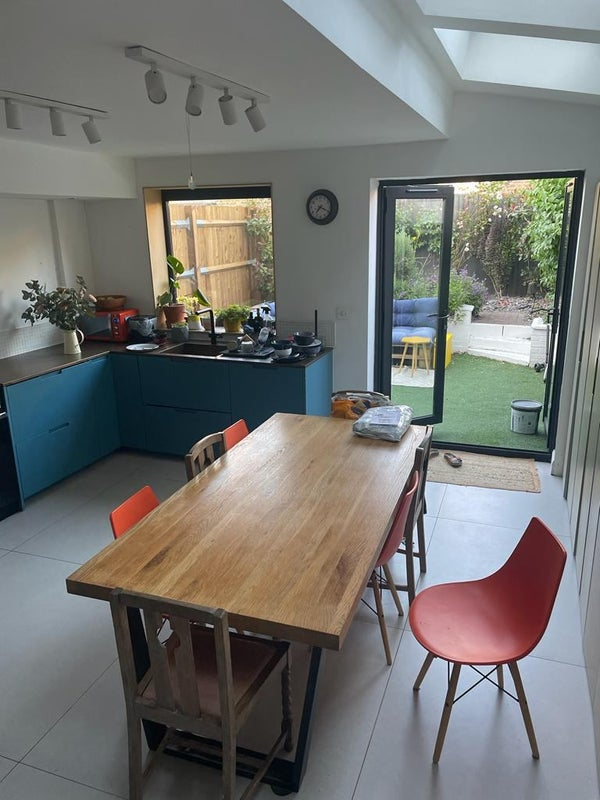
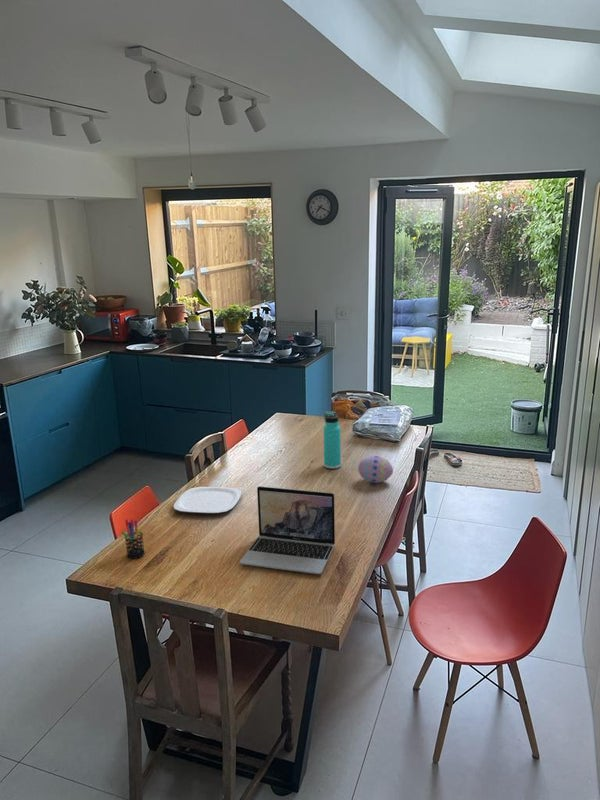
+ thermos bottle [323,411,342,470]
+ decorative egg [357,454,394,484]
+ laptop [239,485,336,575]
+ pen holder [120,518,146,560]
+ plate [173,486,243,514]
